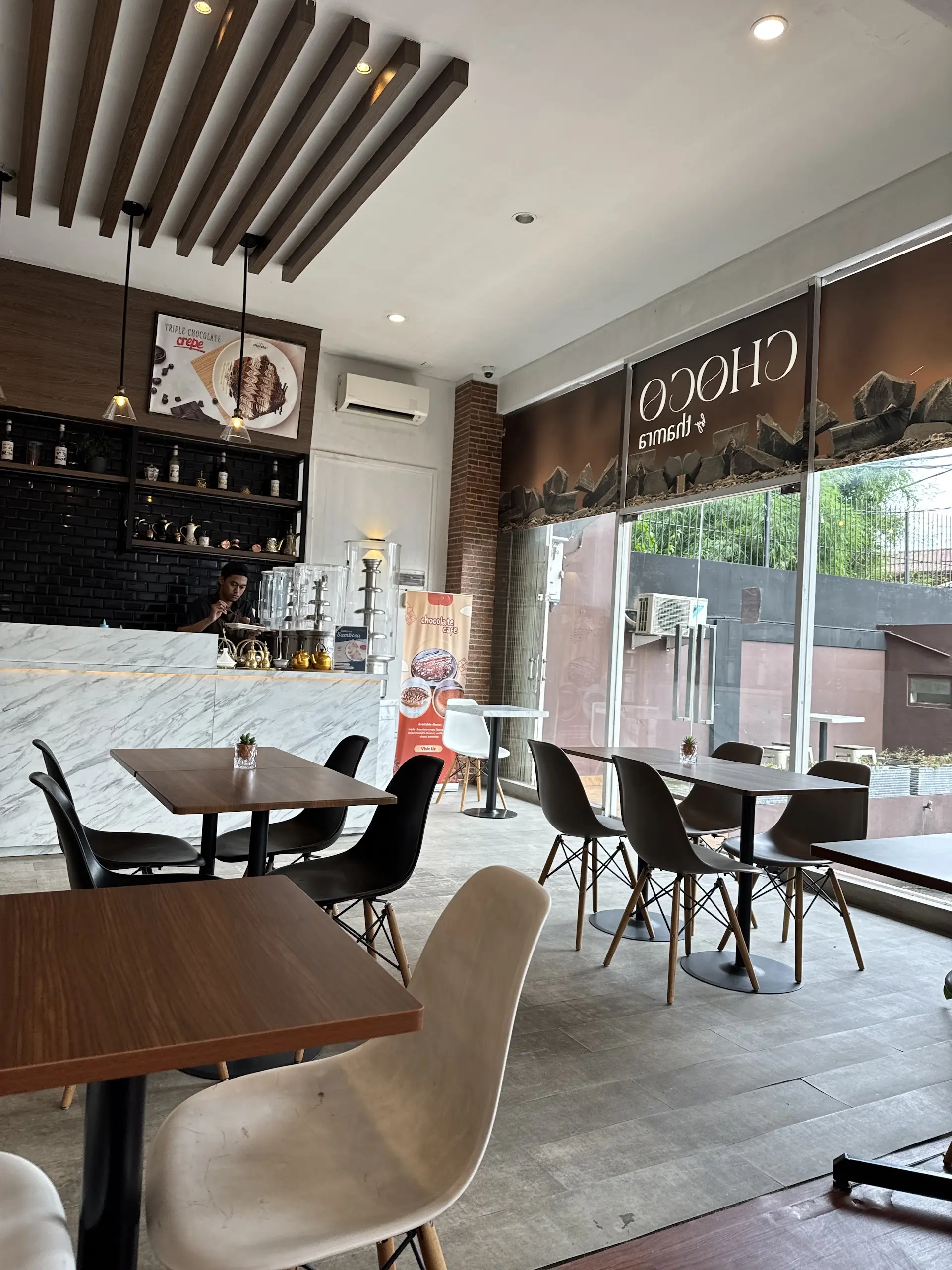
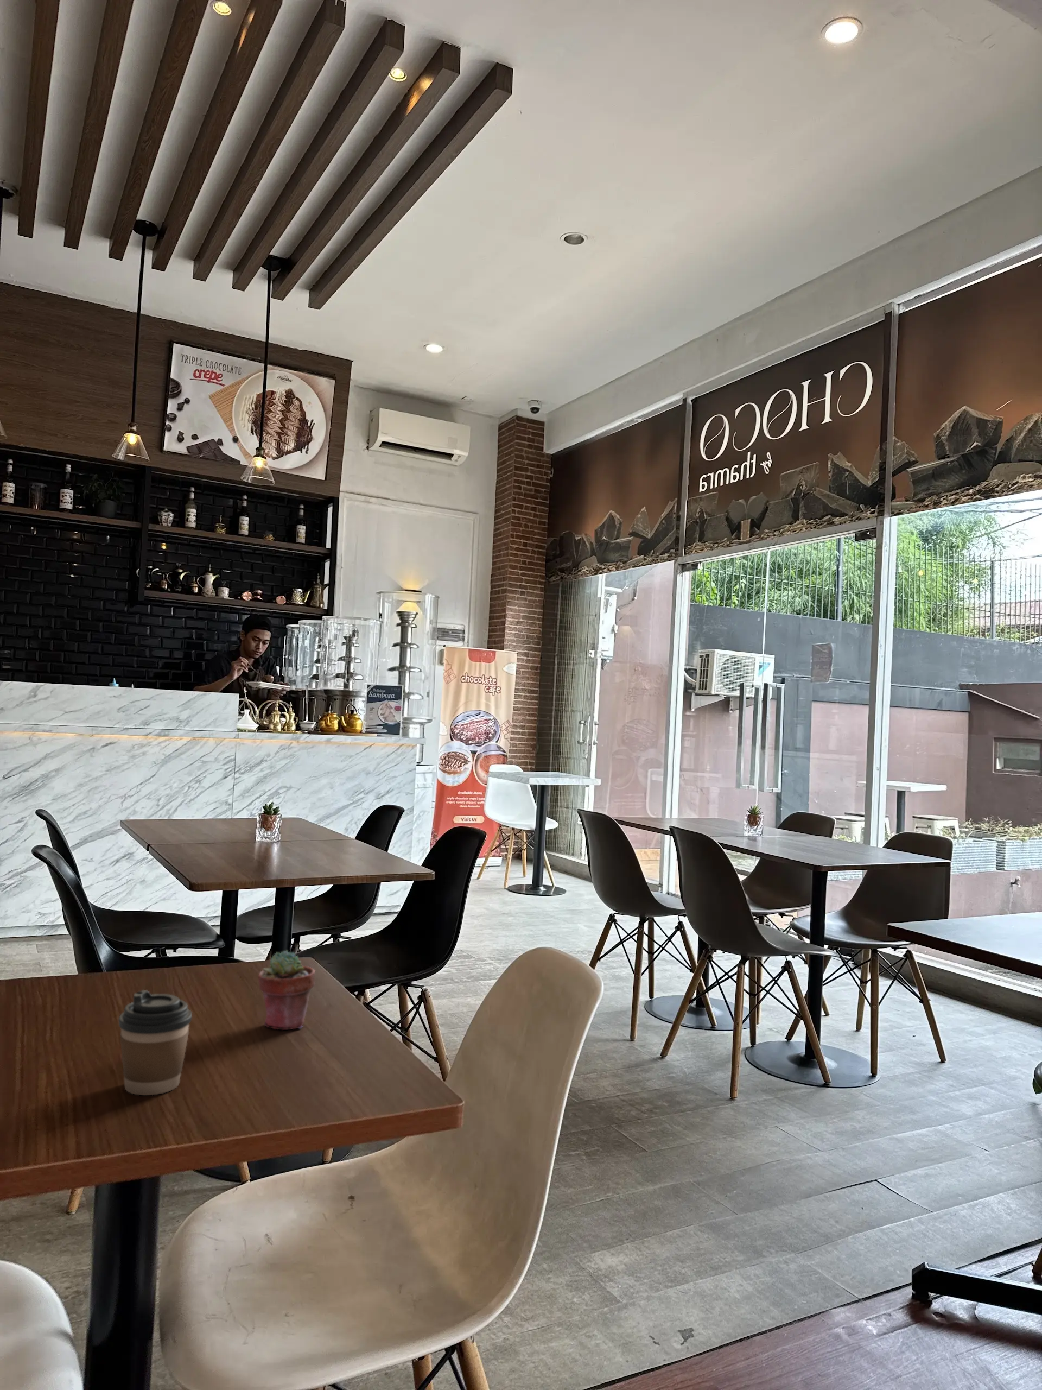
+ potted succulent [258,950,316,1031]
+ coffee cup [118,989,193,1096]
